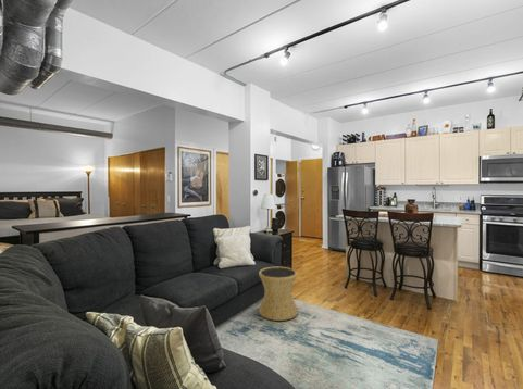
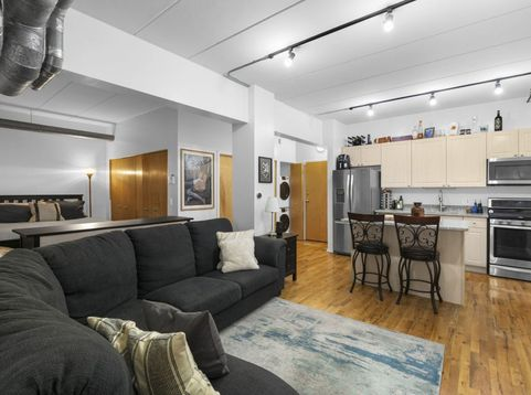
- side table [258,266,299,322]
